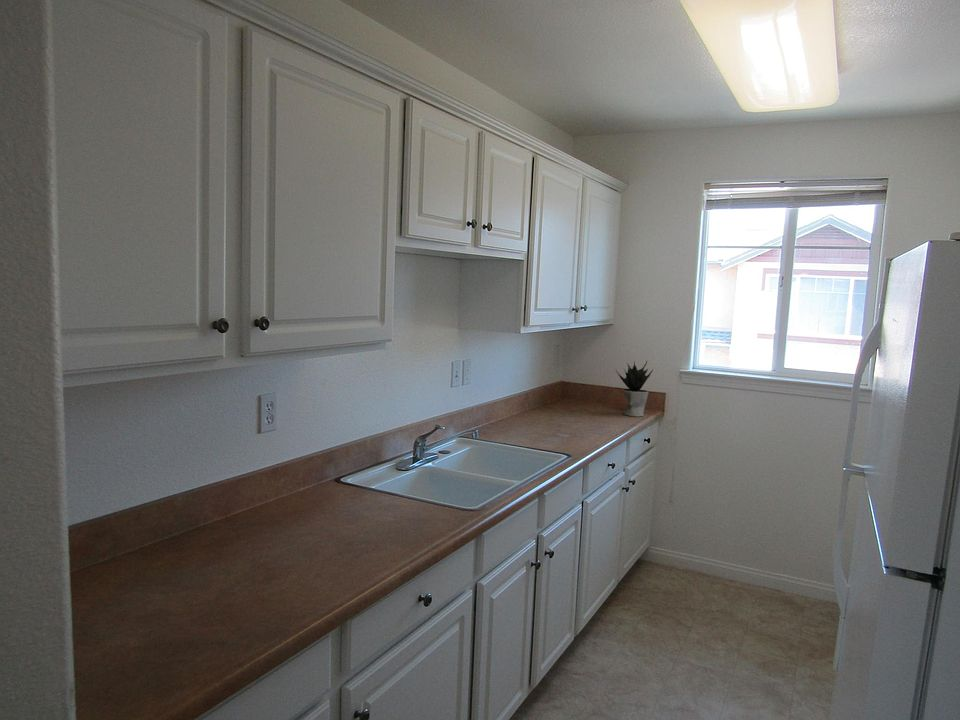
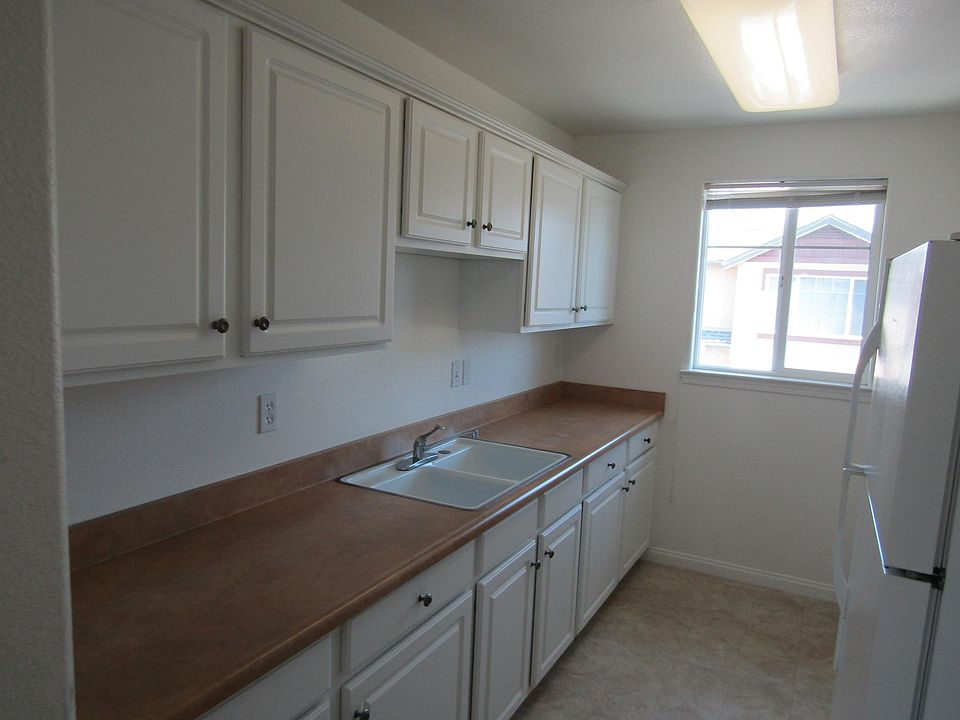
- potted plant [615,360,654,417]
